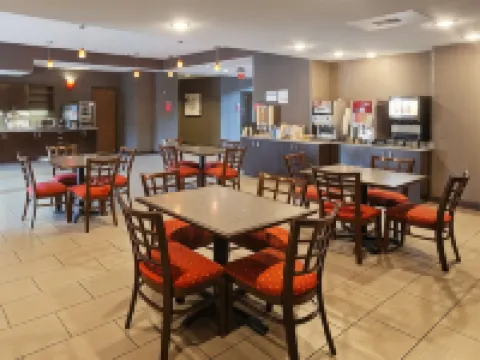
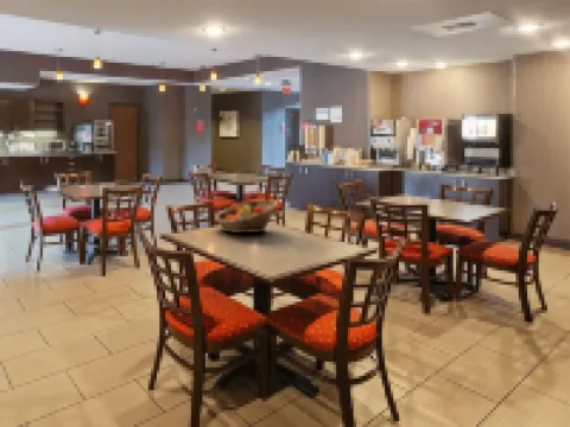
+ fruit basket [214,199,279,234]
